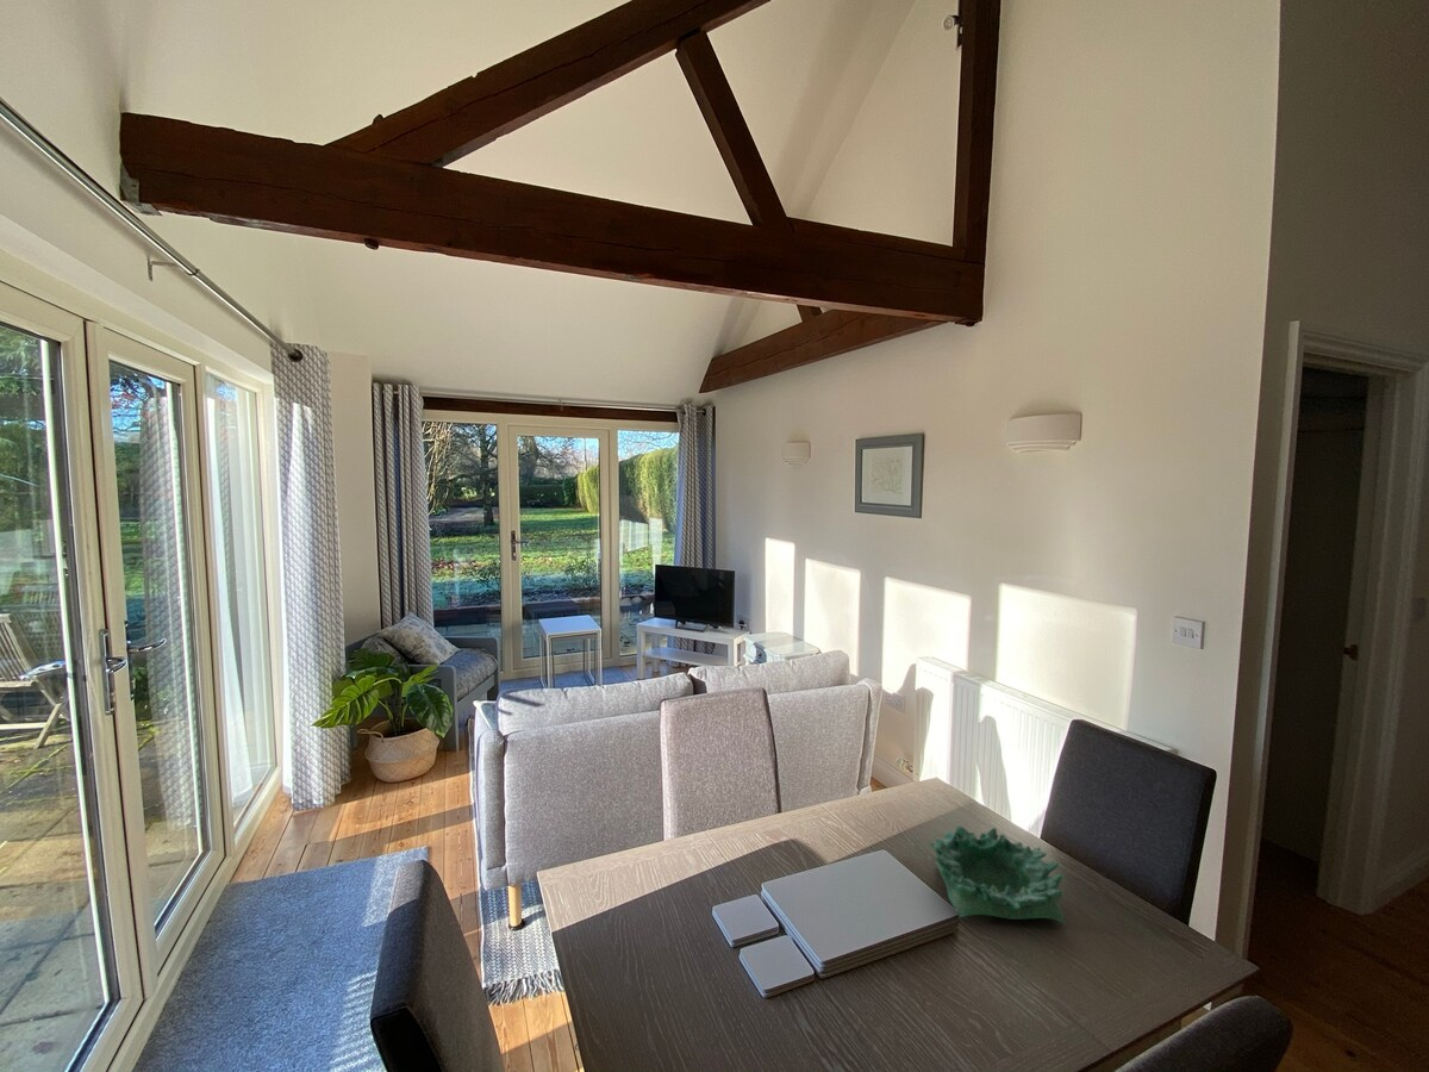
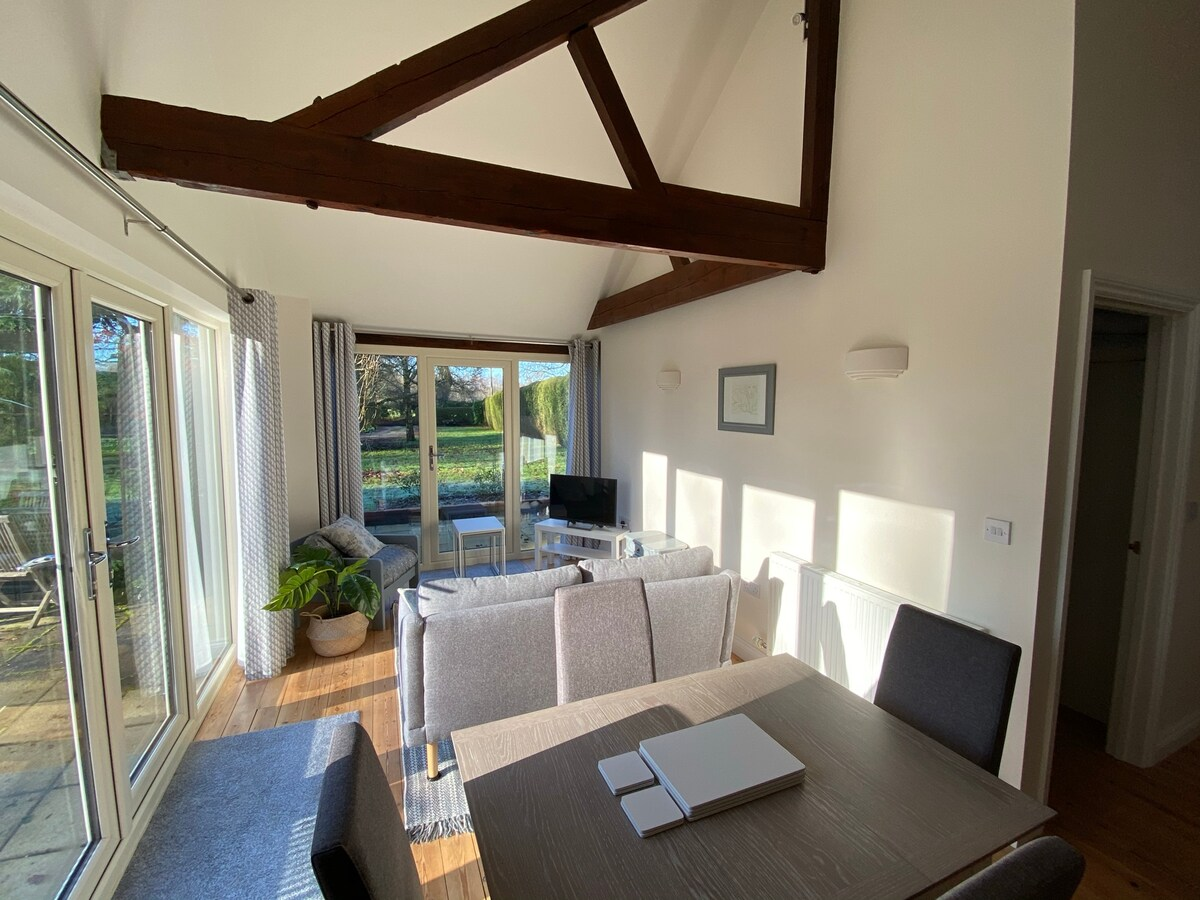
- decorative bowl [929,825,1066,924]
